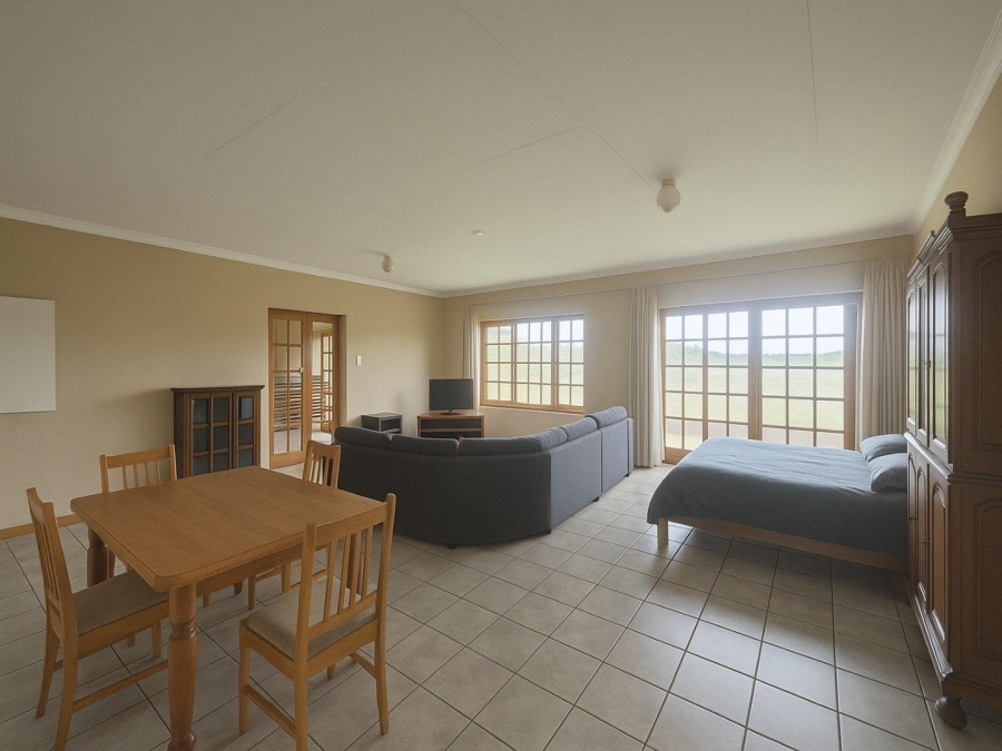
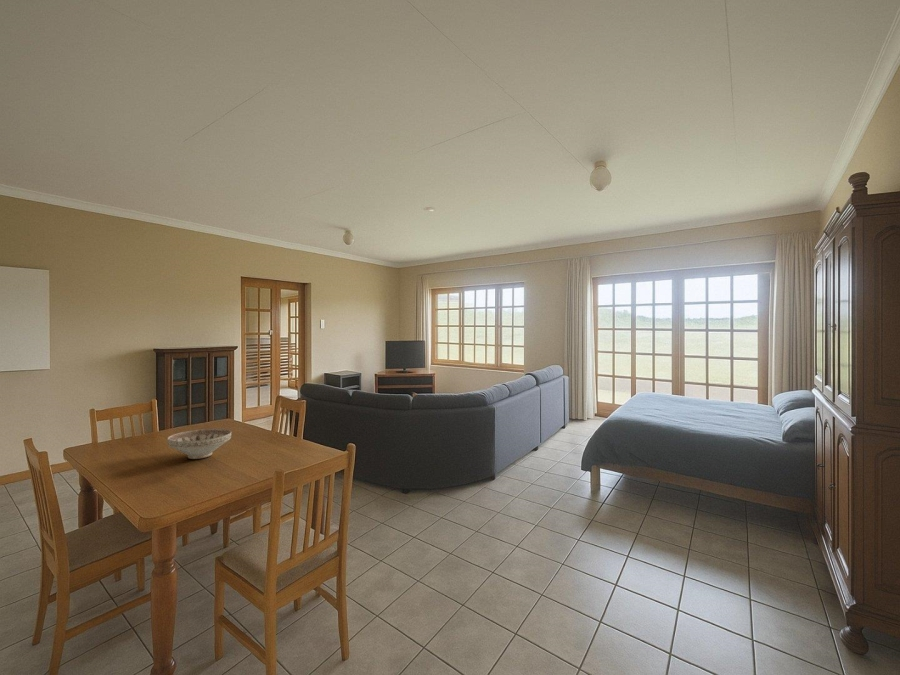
+ decorative bowl [166,428,232,460]
